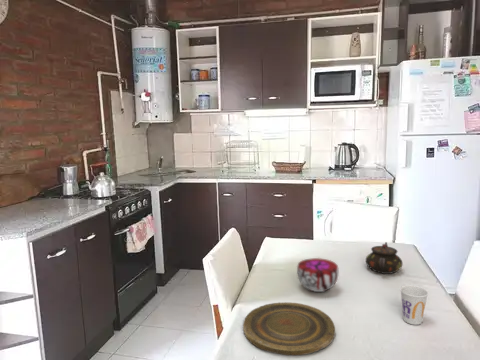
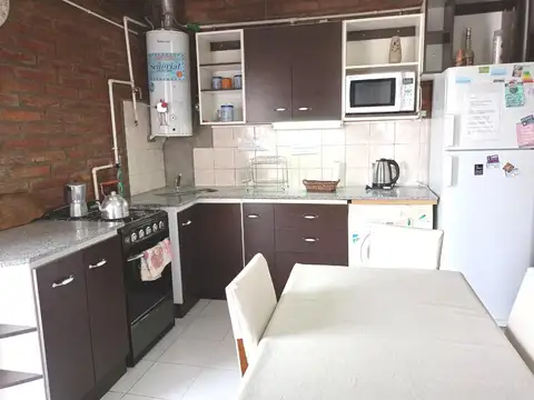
- decorative bowl [296,257,340,293]
- cup [399,284,429,326]
- teapot [365,241,403,275]
- plate [242,301,336,357]
